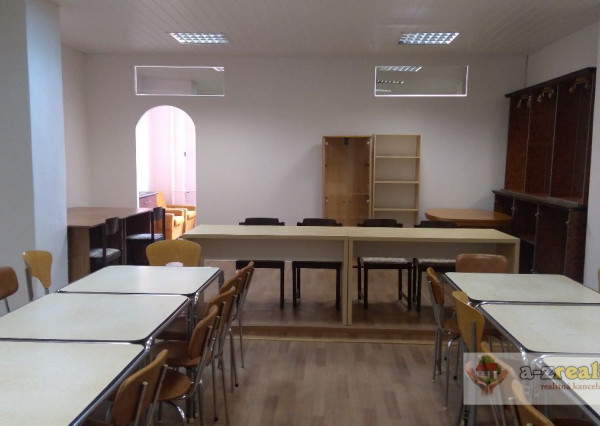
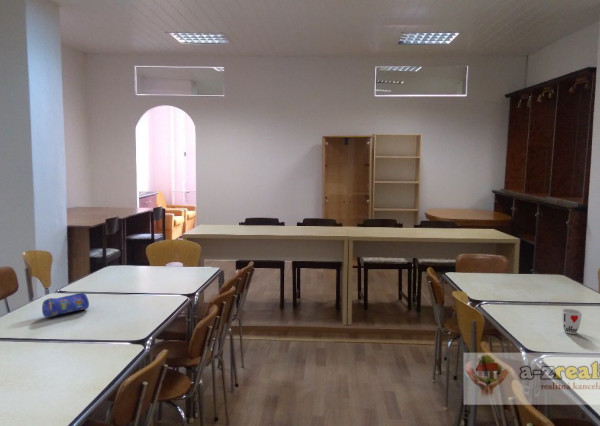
+ cup [561,308,583,335]
+ pencil case [41,291,90,318]
